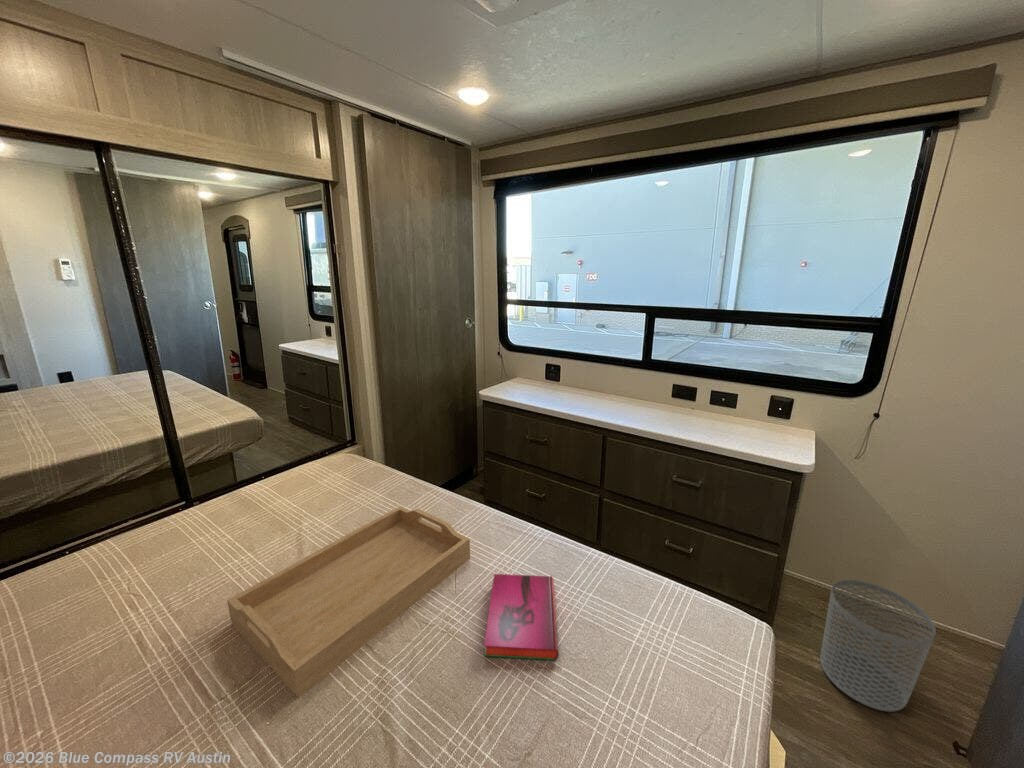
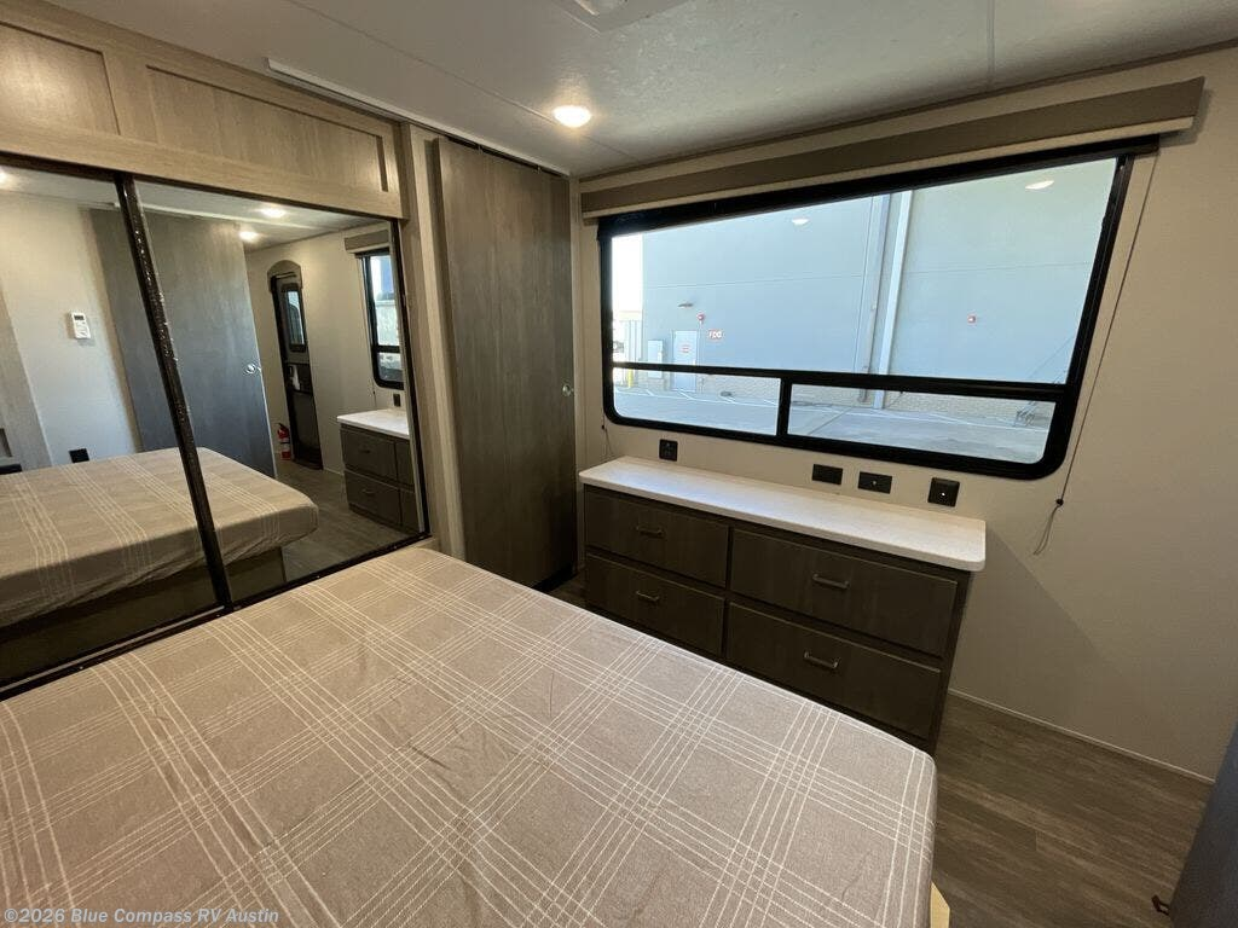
- hardback book [483,573,559,662]
- serving tray [226,505,471,699]
- waste bin [819,579,937,713]
